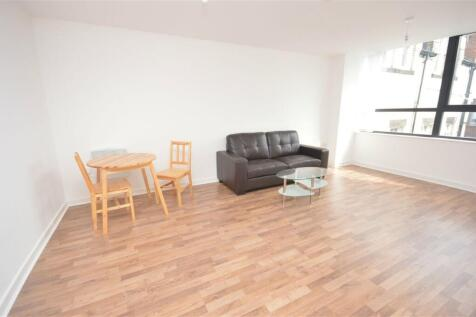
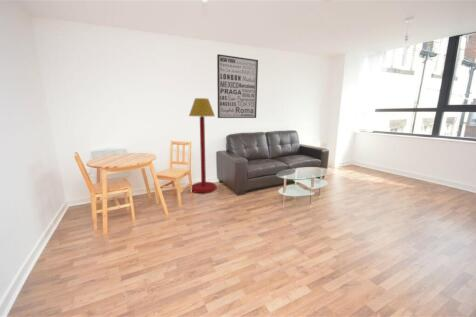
+ wall art [216,53,259,119]
+ floor lamp [188,97,218,194]
